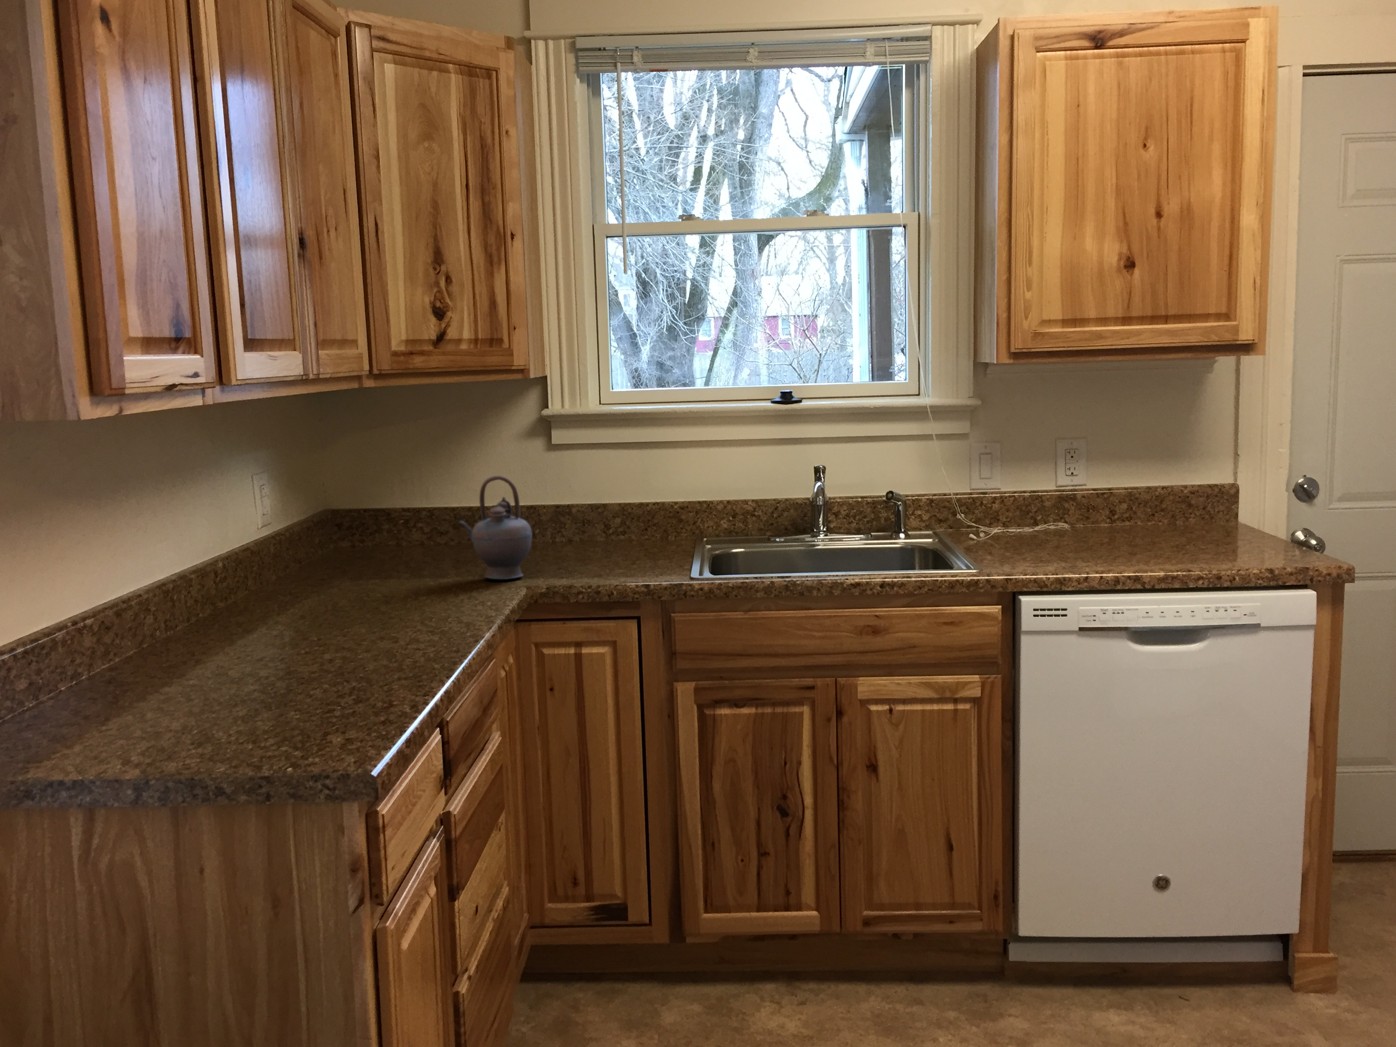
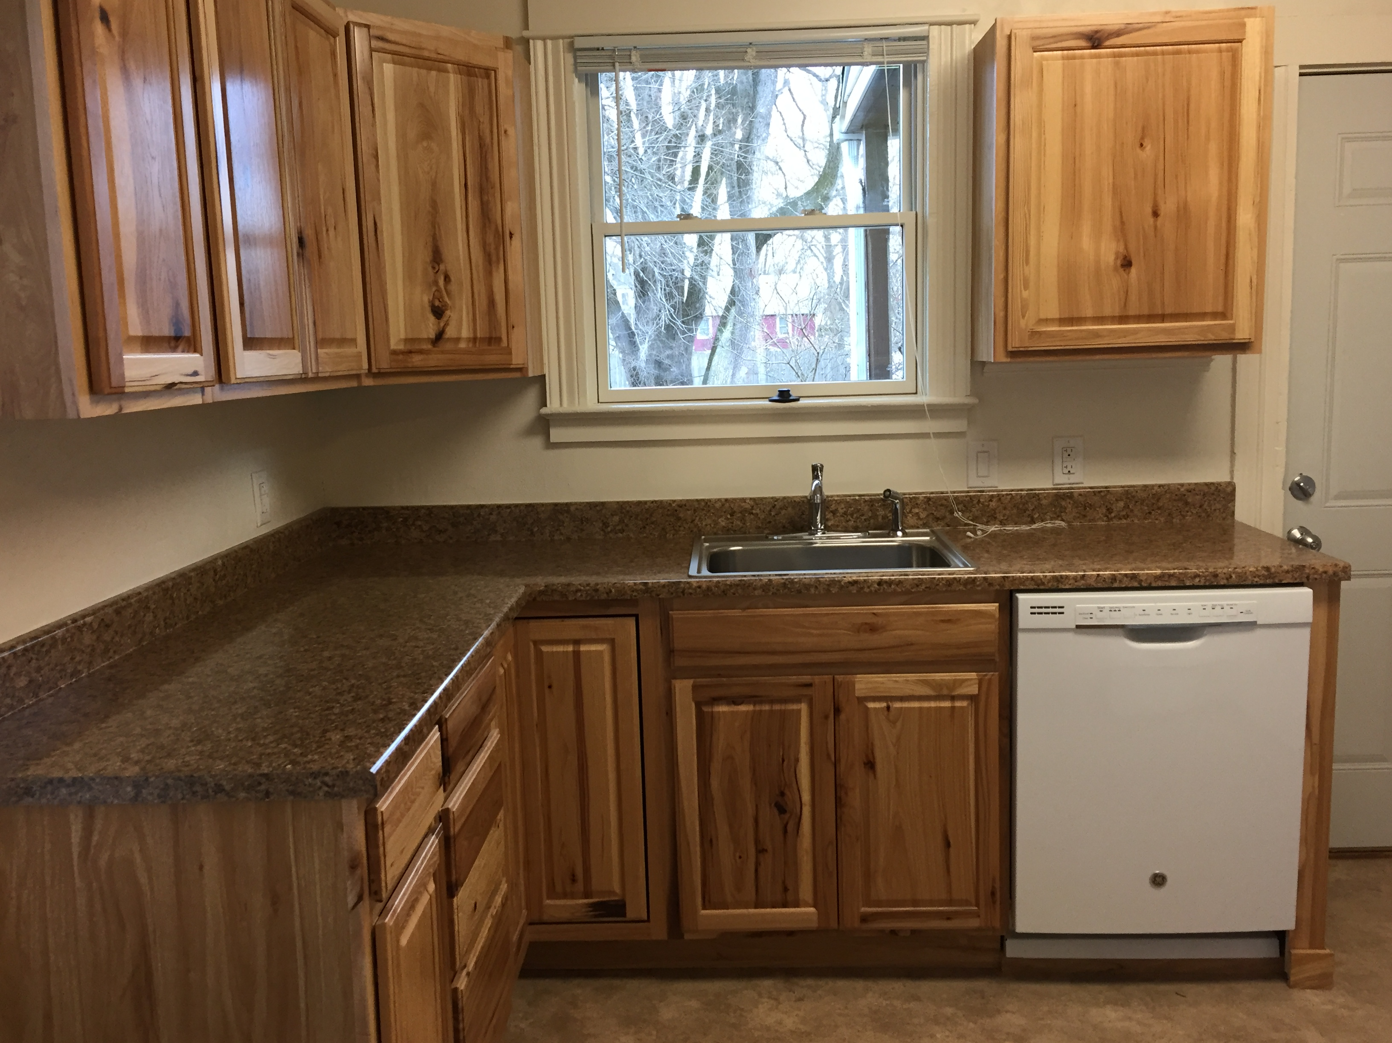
- teapot [457,475,532,580]
